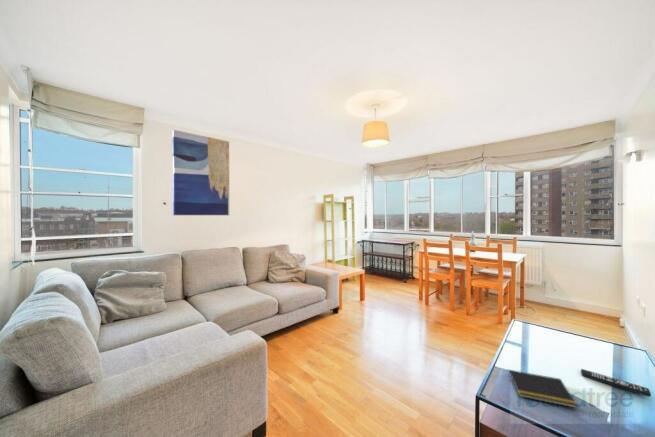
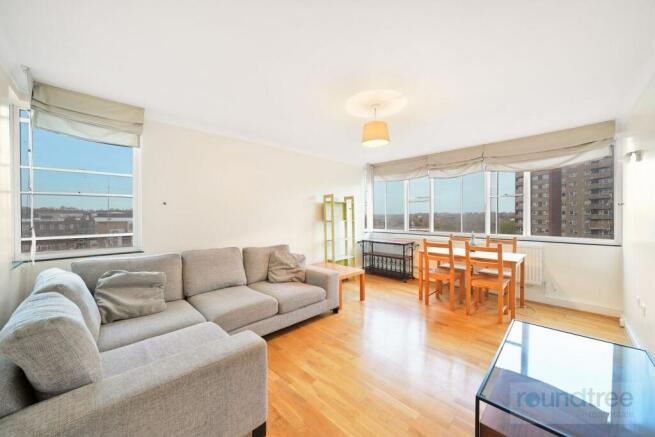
- wall art [171,129,230,216]
- notepad [508,369,579,409]
- remote control [580,368,652,398]
